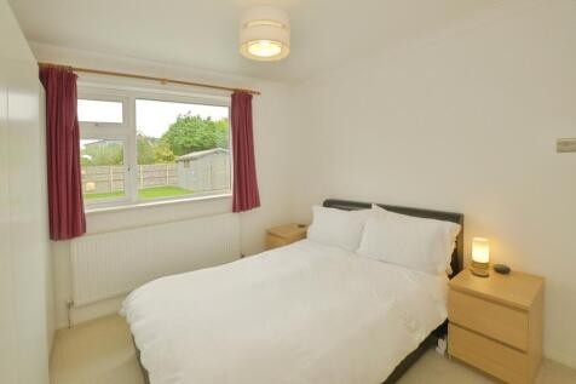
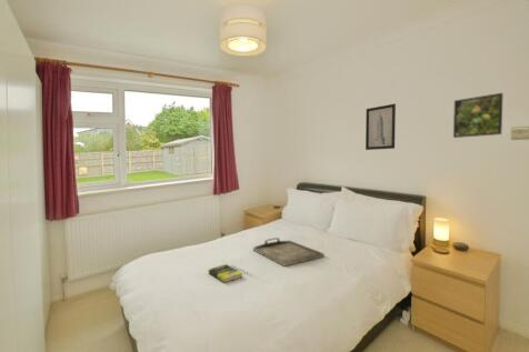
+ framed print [452,92,505,139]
+ book [207,263,243,284]
+ wall art [365,103,397,151]
+ serving tray [252,237,326,268]
